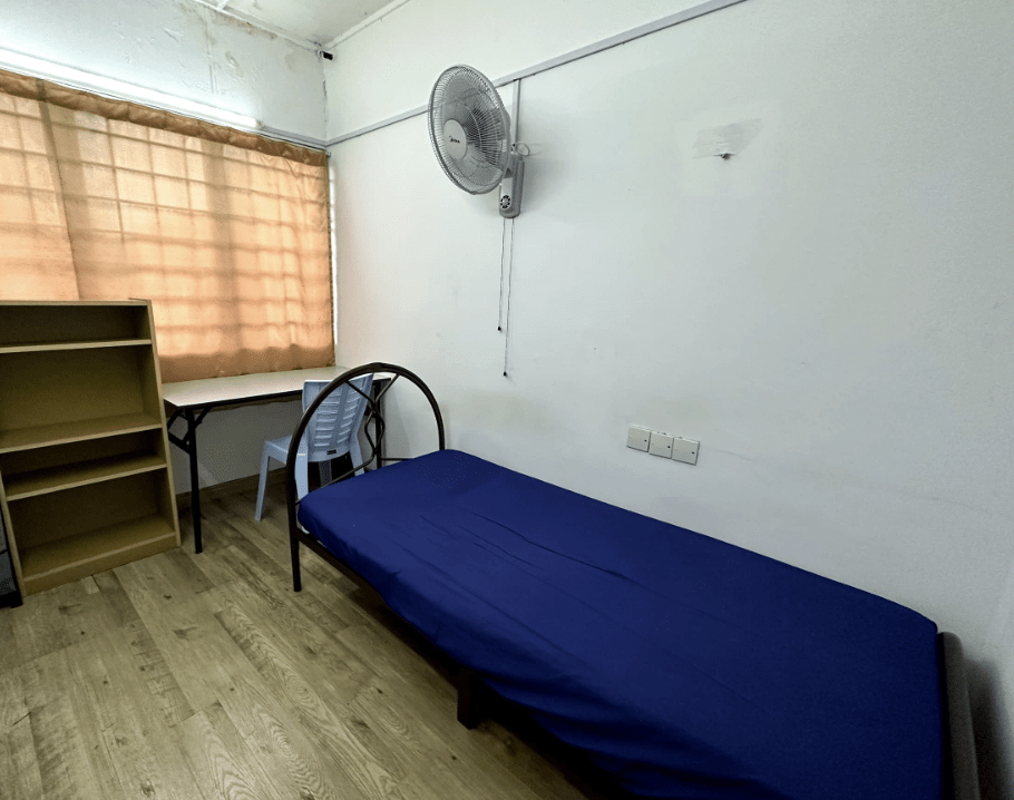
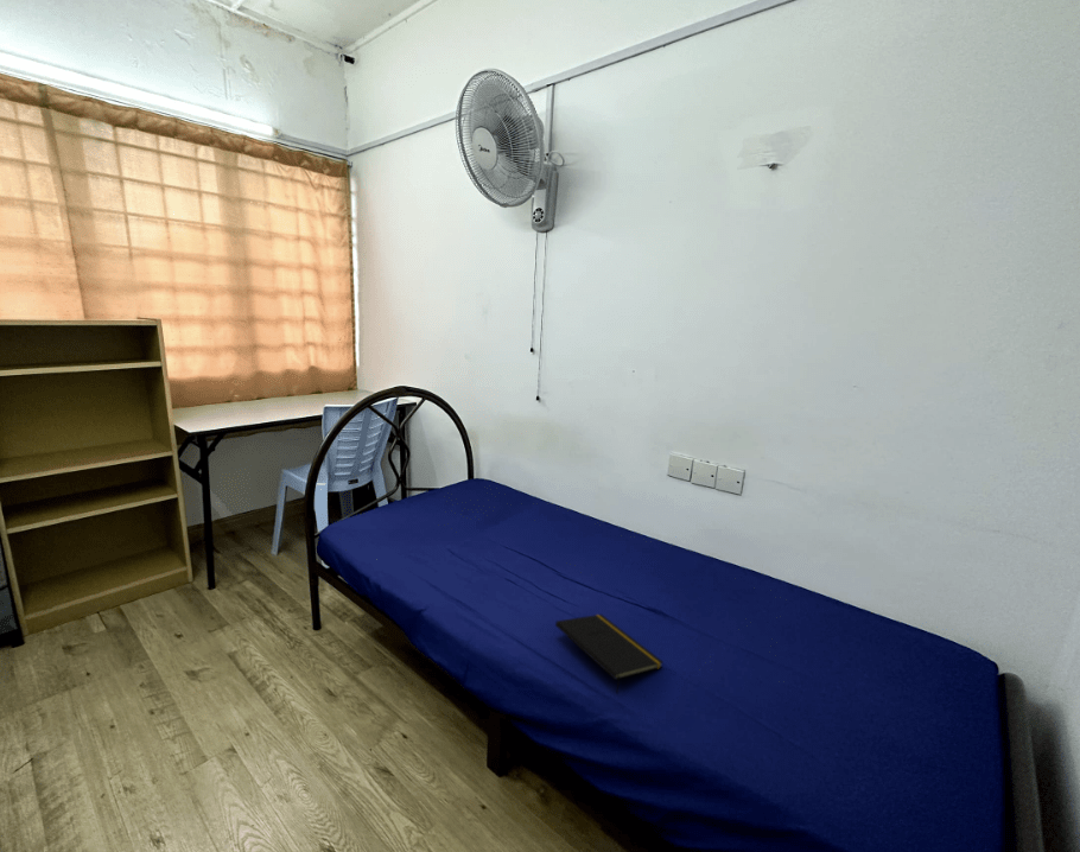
+ notepad [554,613,665,694]
